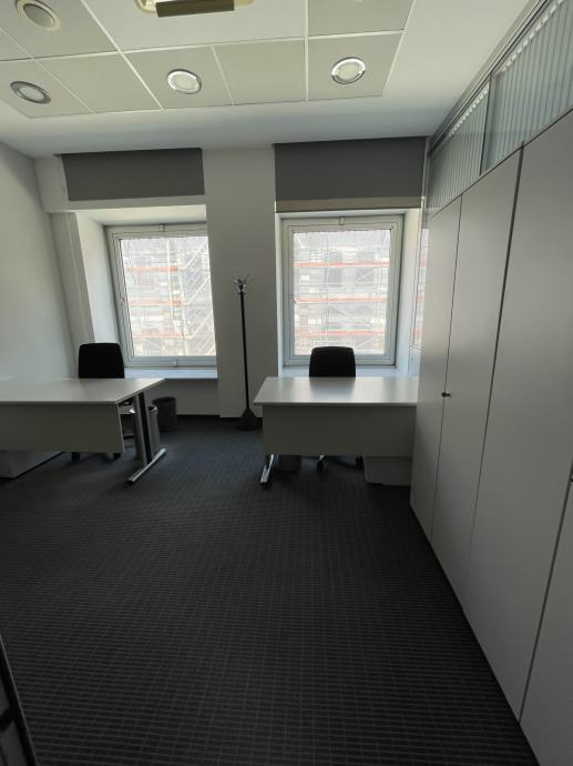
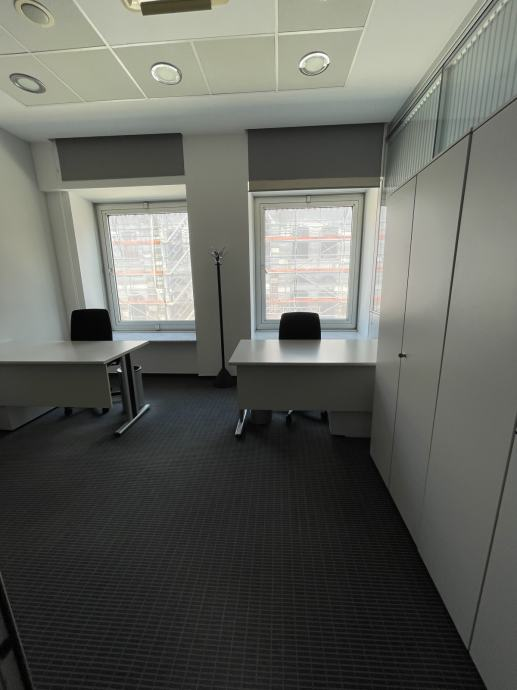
- wastebasket [151,395,178,432]
